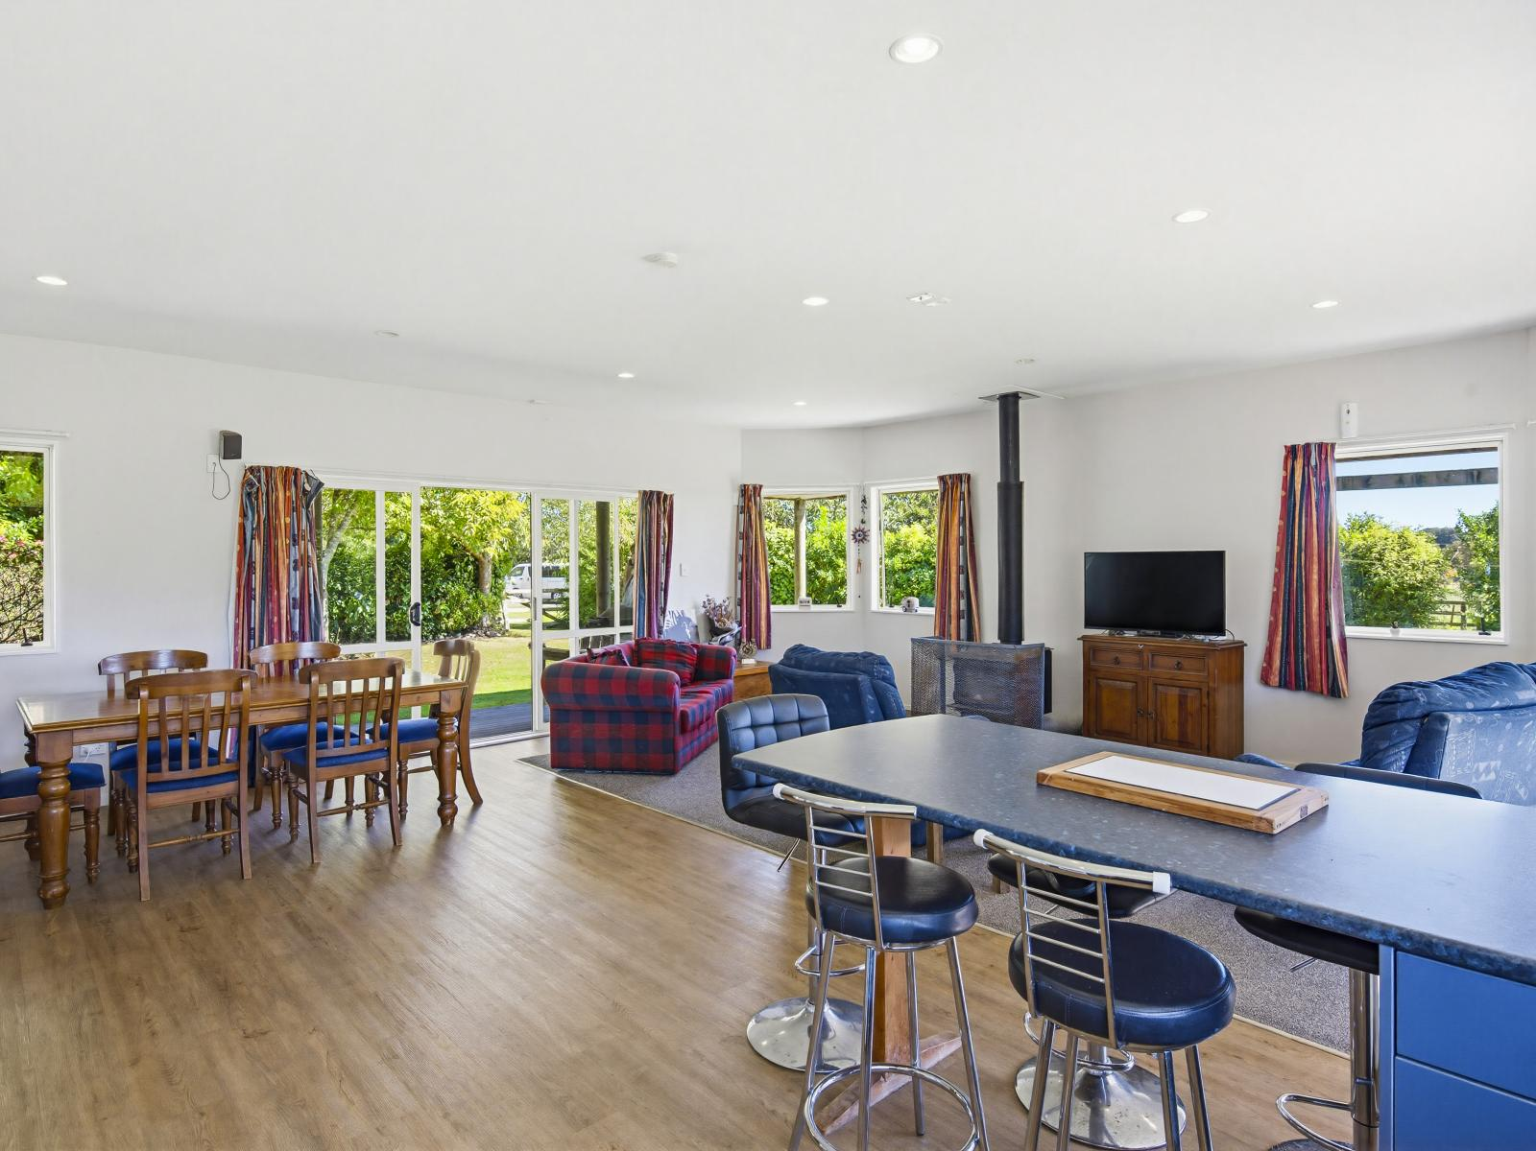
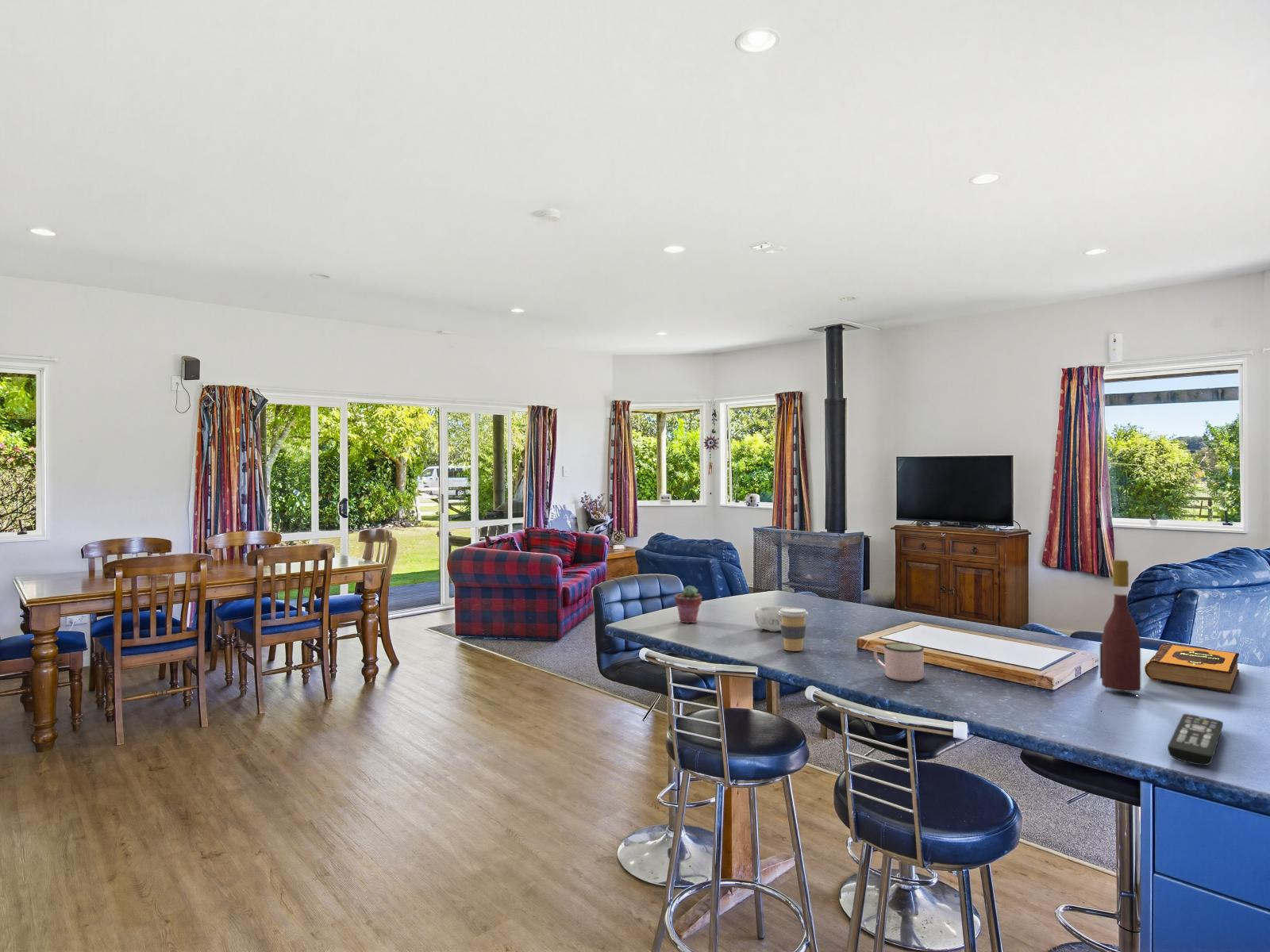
+ remote control [1167,713,1224,766]
+ wine bottle [1099,559,1141,693]
+ potted succulent [674,585,702,624]
+ decorative bowl [754,605,788,632]
+ mug [873,642,925,682]
+ coffee cup [779,607,809,652]
+ hardback book [1144,643,1240,693]
